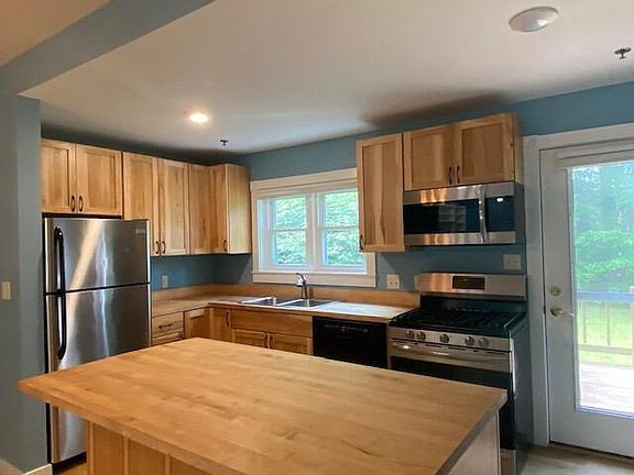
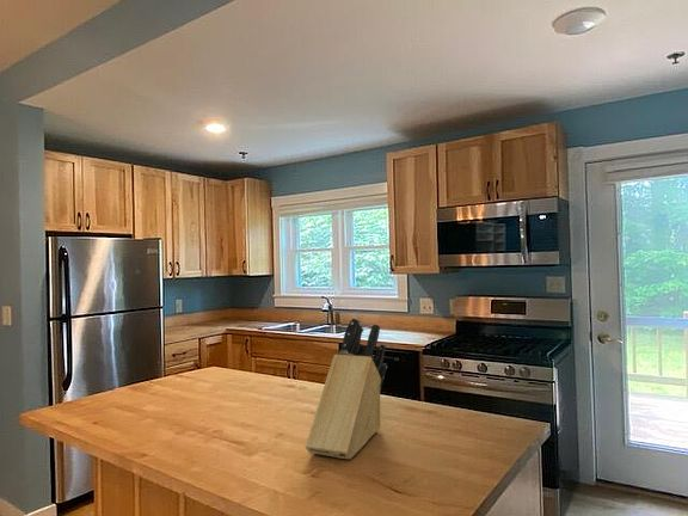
+ knife block [305,317,388,460]
